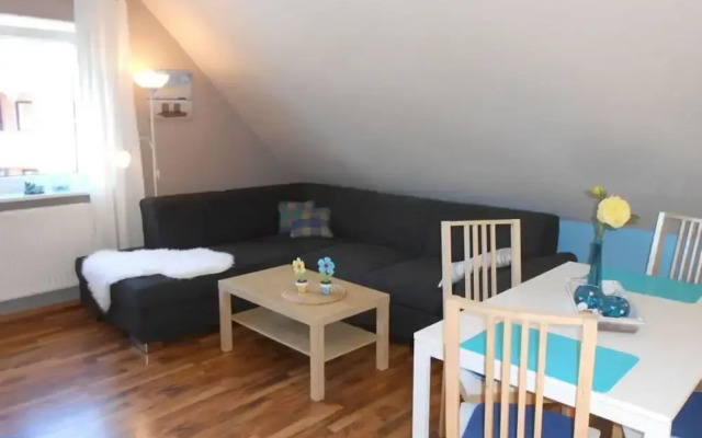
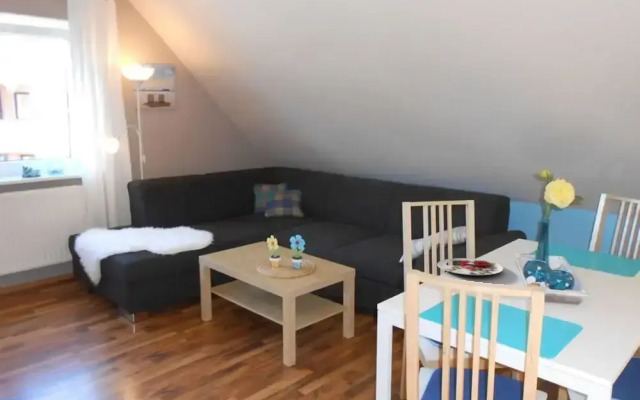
+ plate [436,257,504,276]
